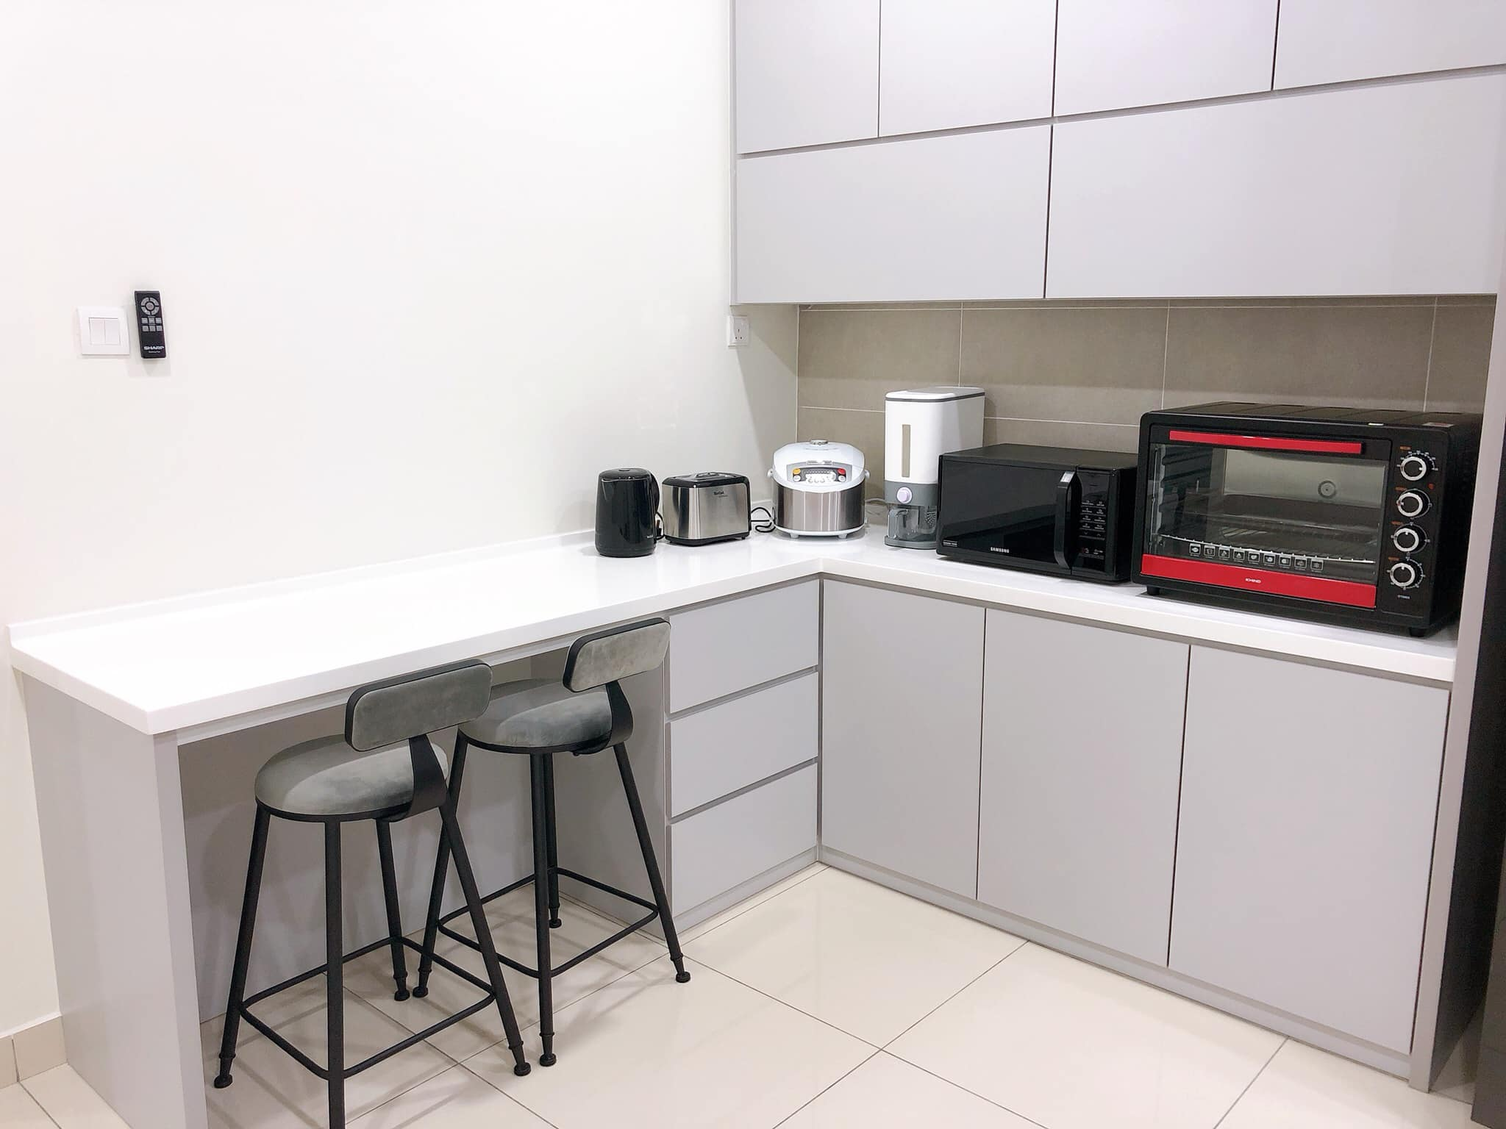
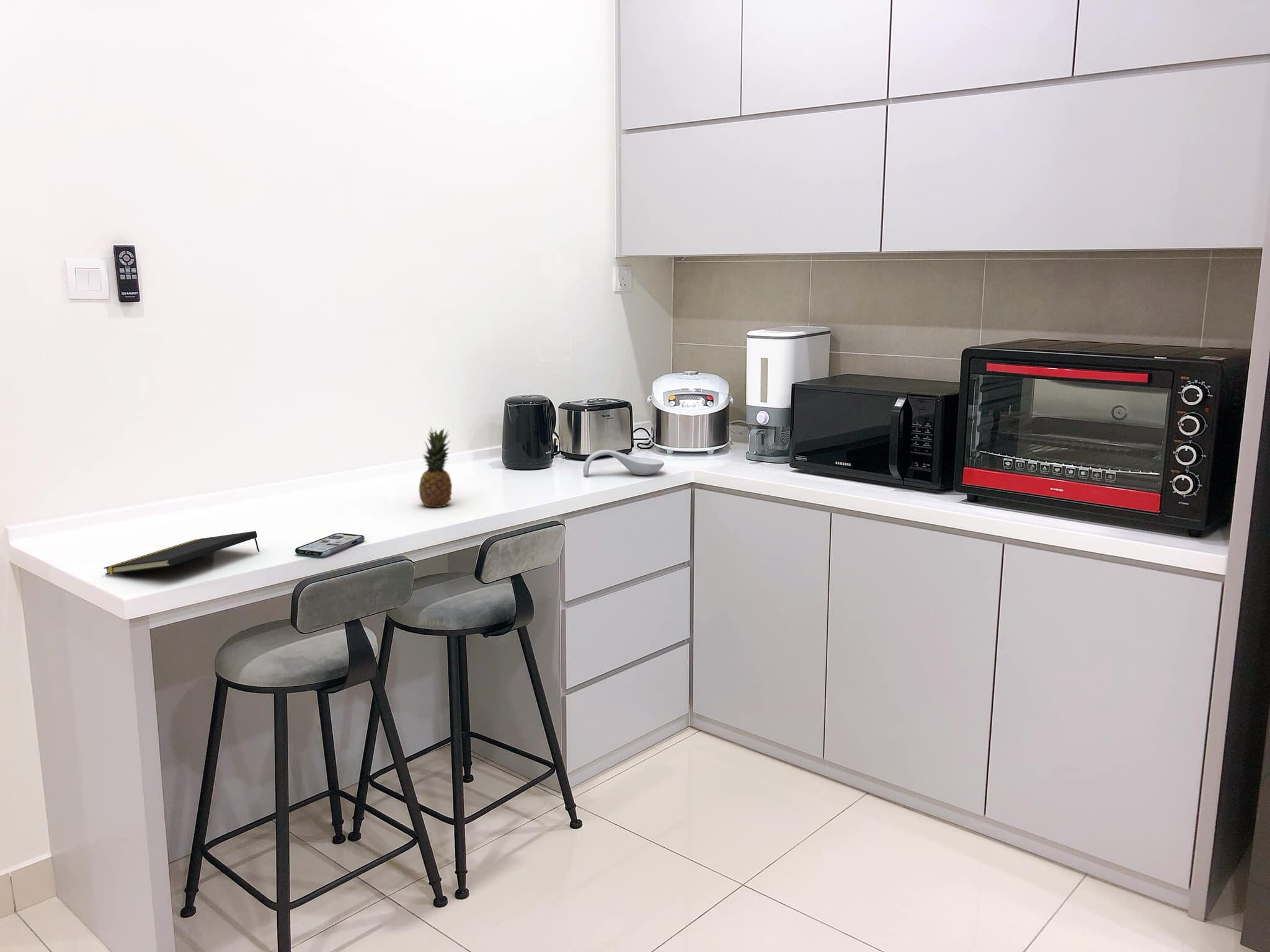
+ notepad [104,531,260,575]
+ spoon rest [582,449,665,476]
+ fruit [419,426,453,508]
+ phone case [295,532,365,557]
